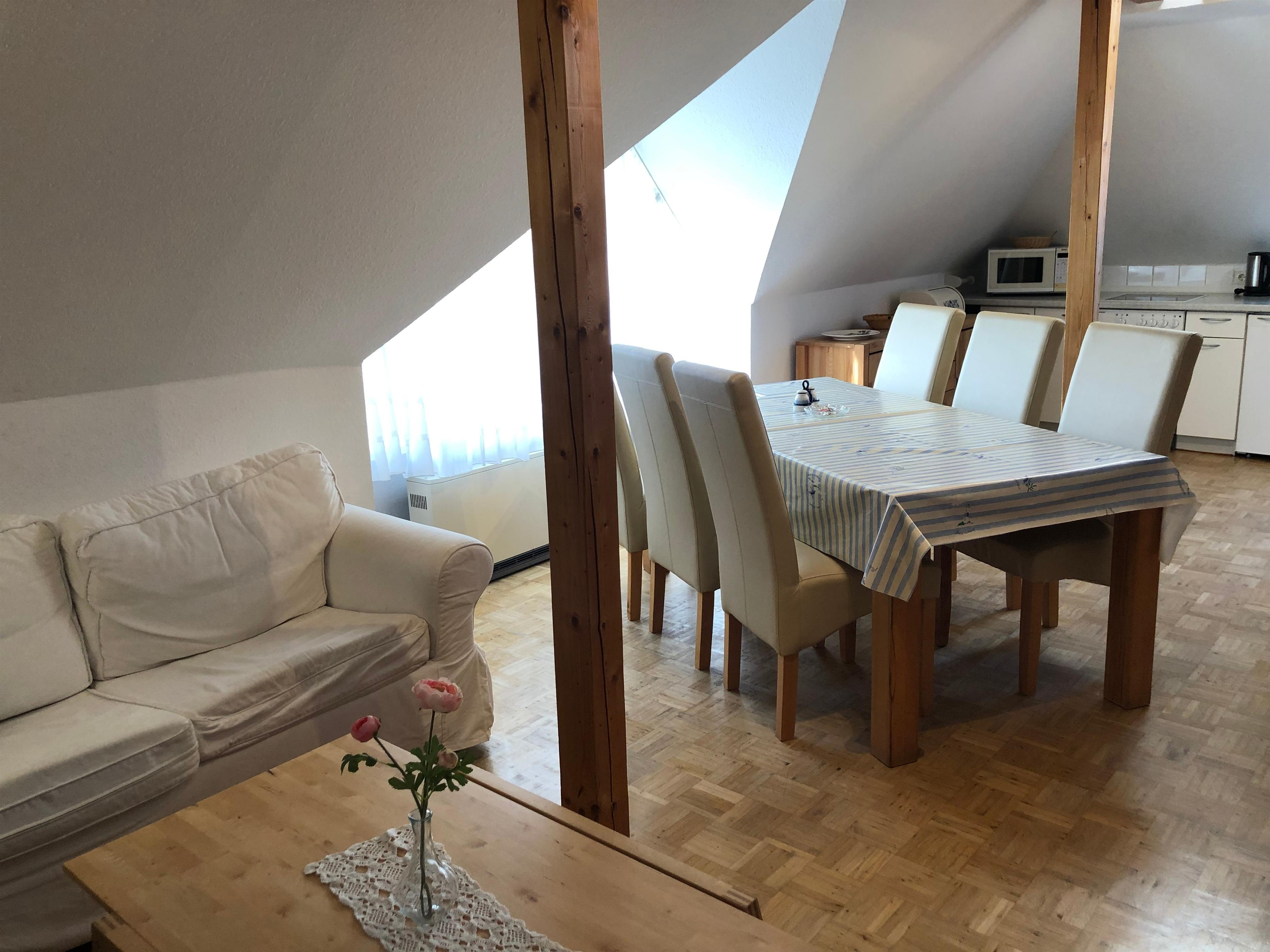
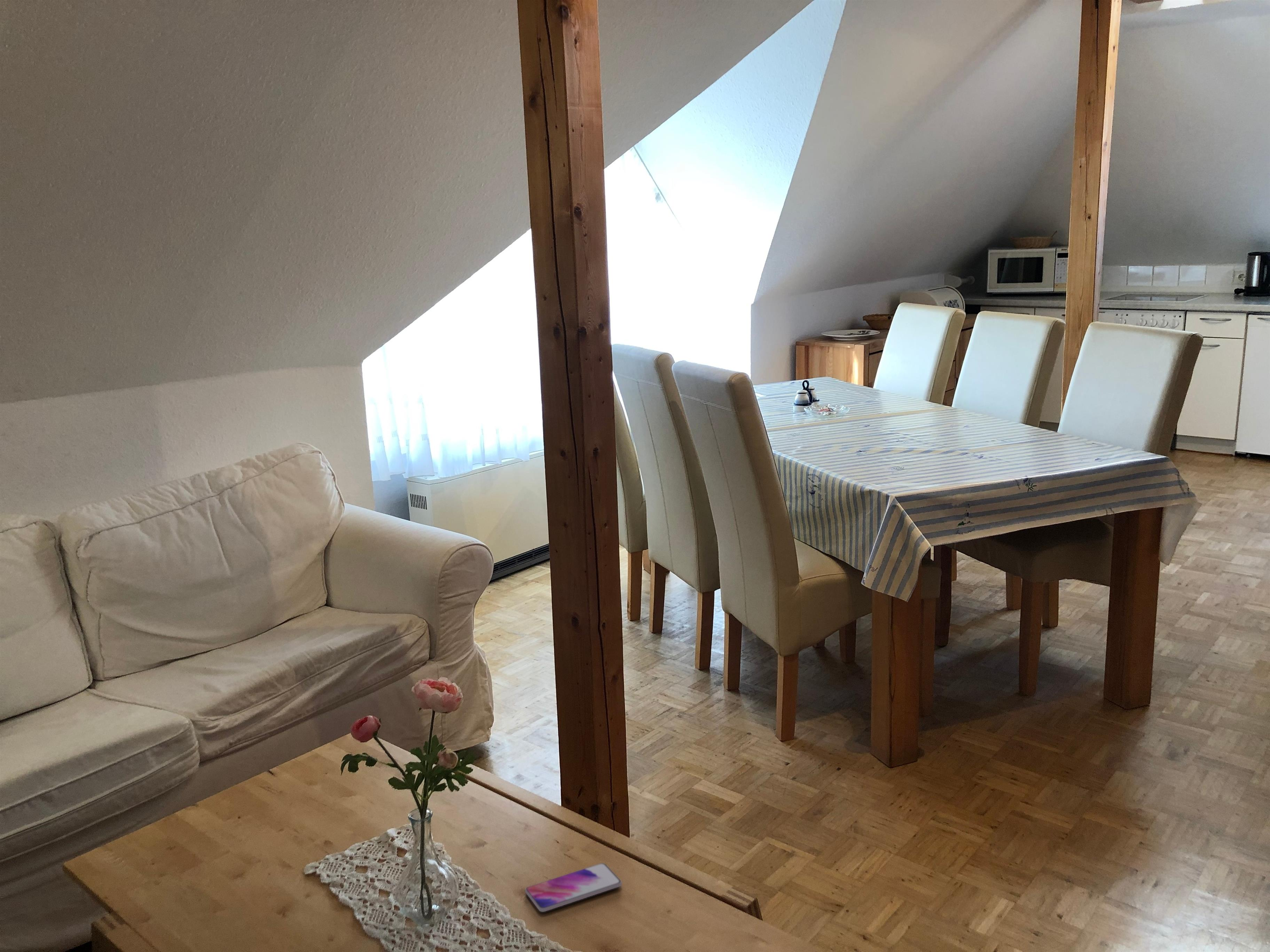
+ smartphone [525,863,622,912]
